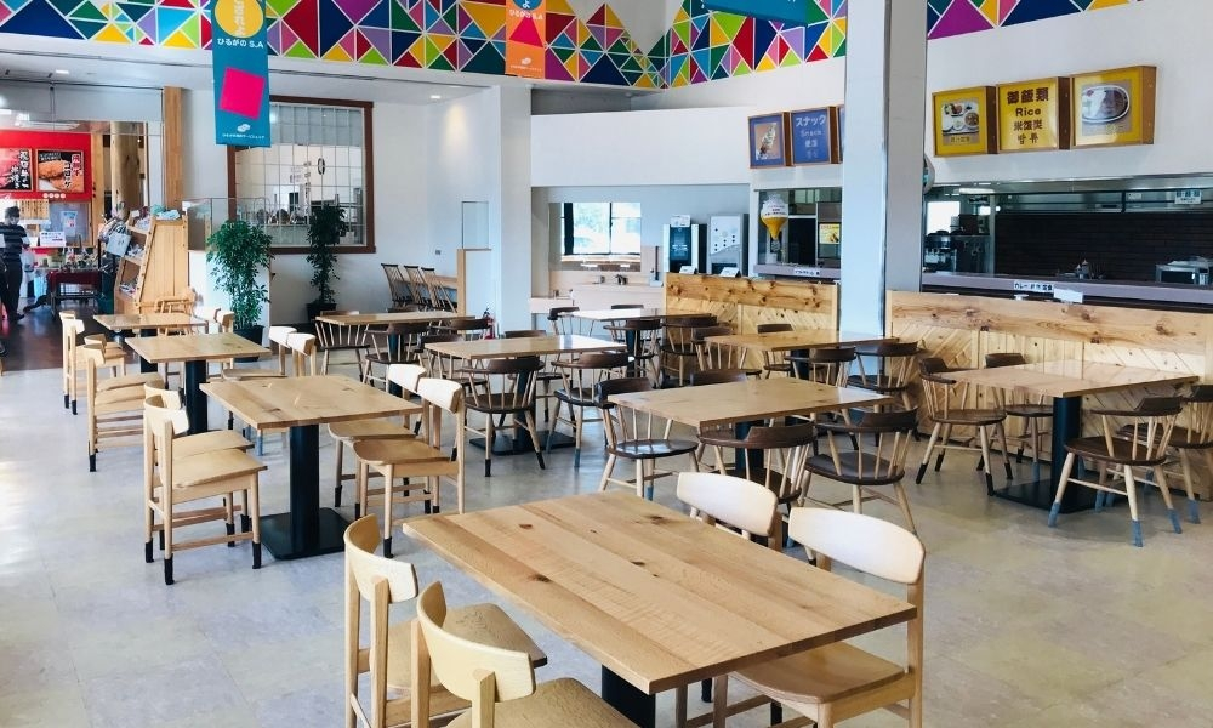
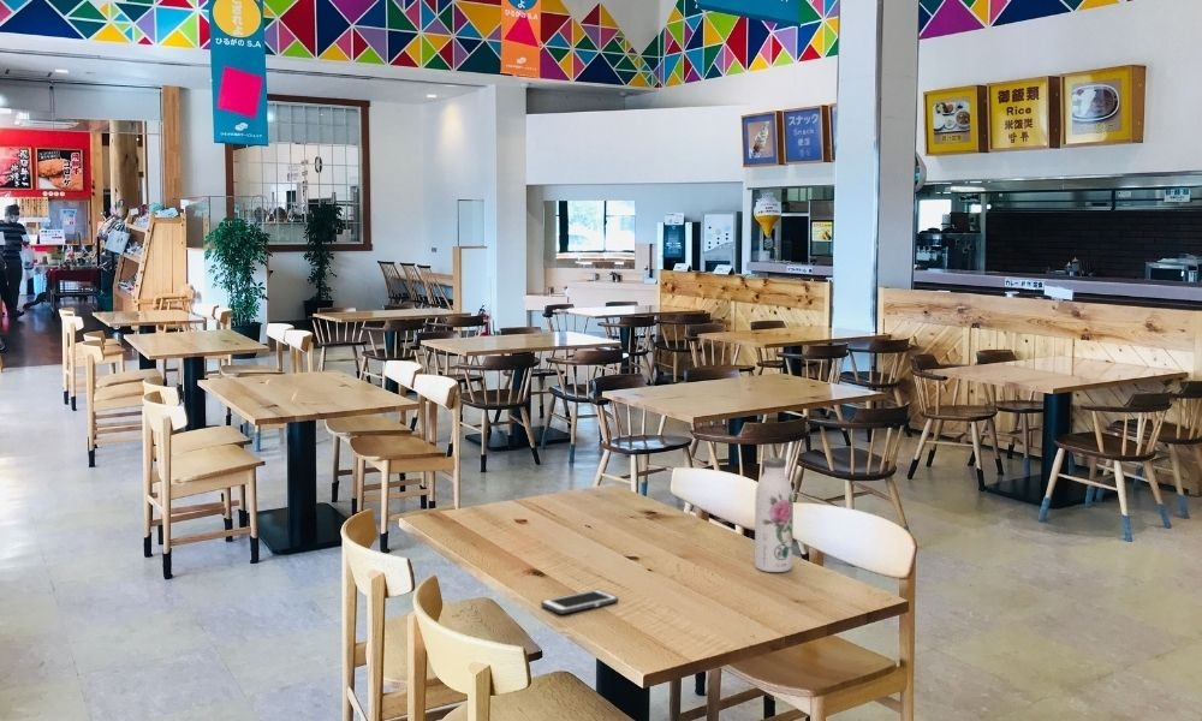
+ water bottle [754,457,795,573]
+ cell phone [540,589,619,615]
